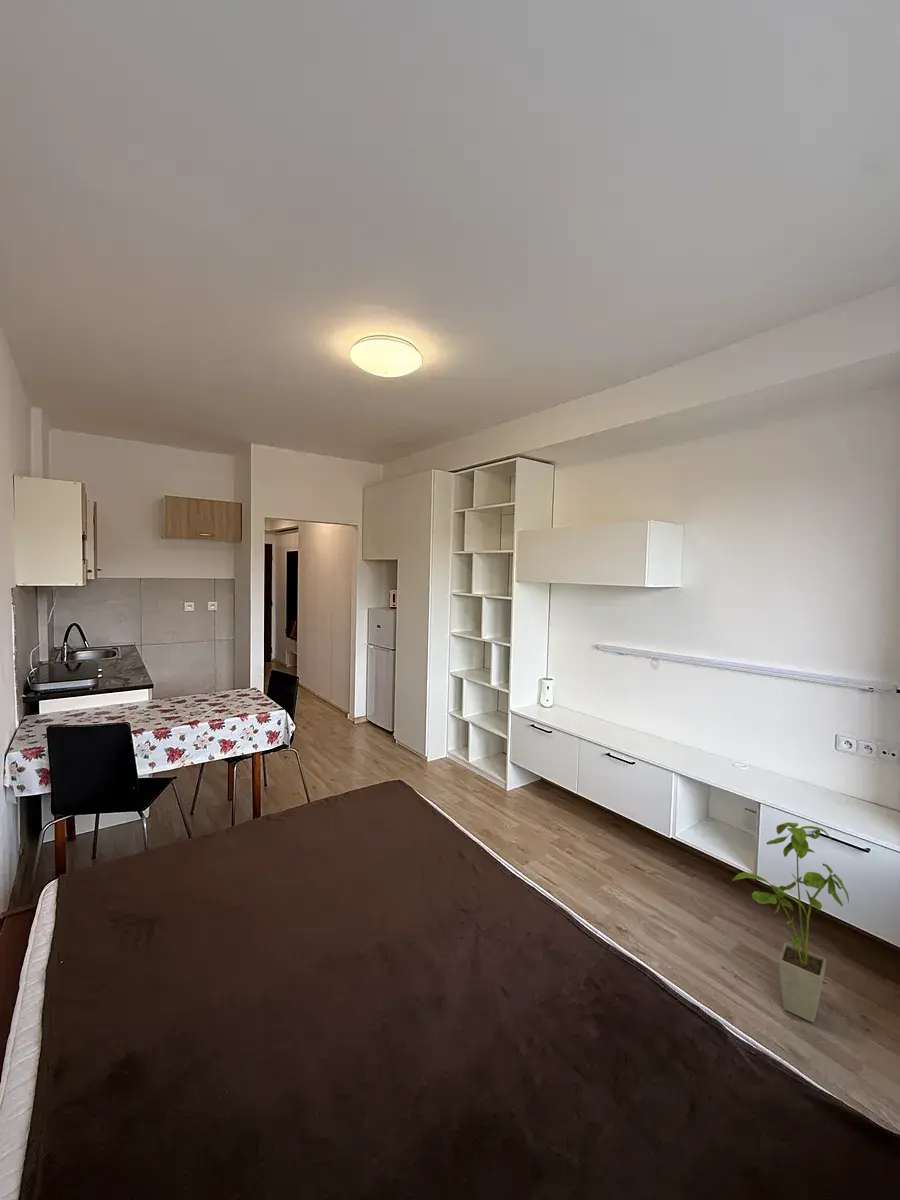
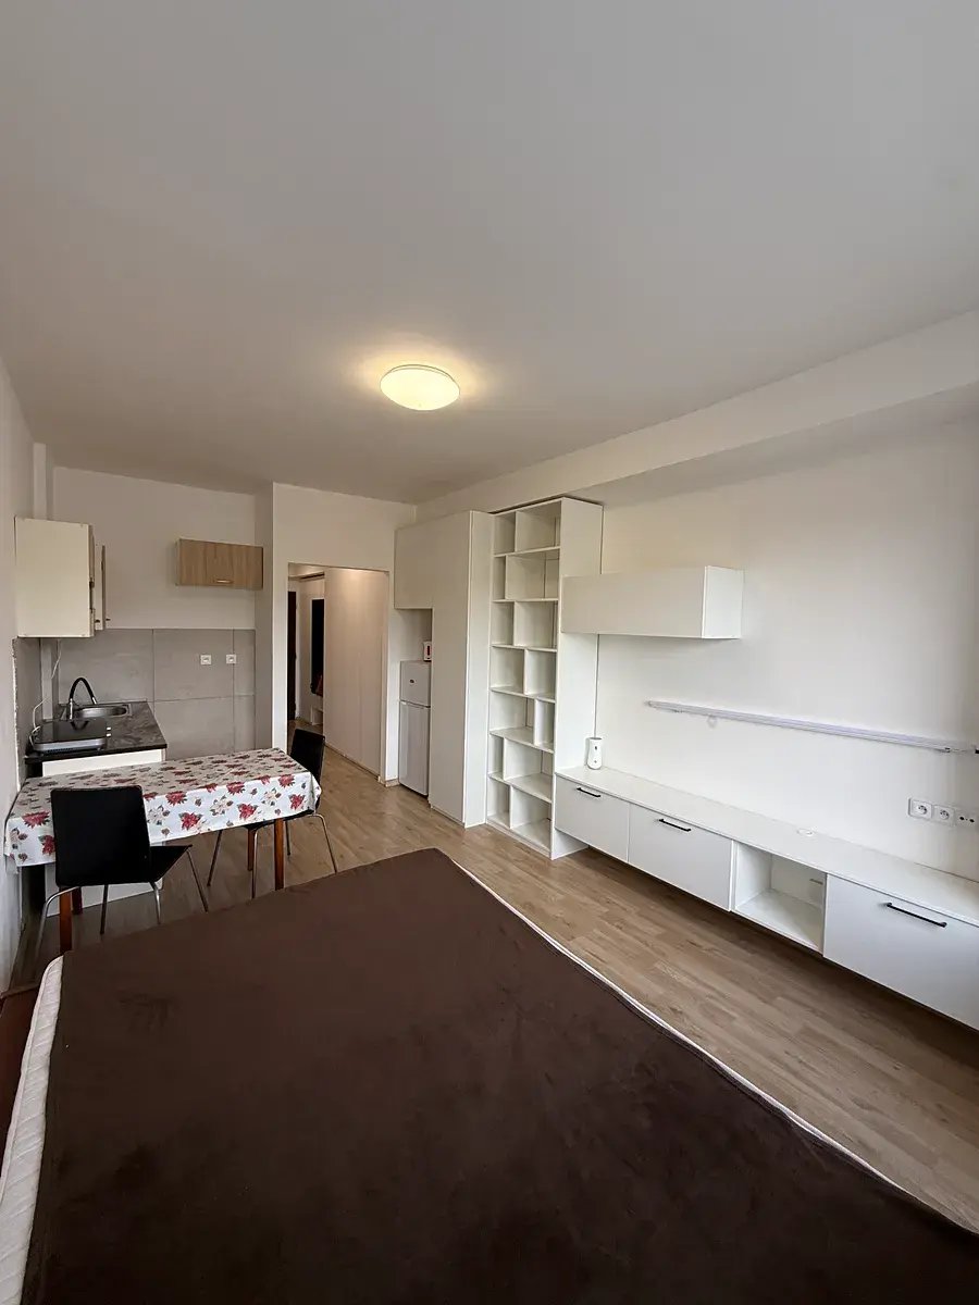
- house plant [731,821,850,1023]
